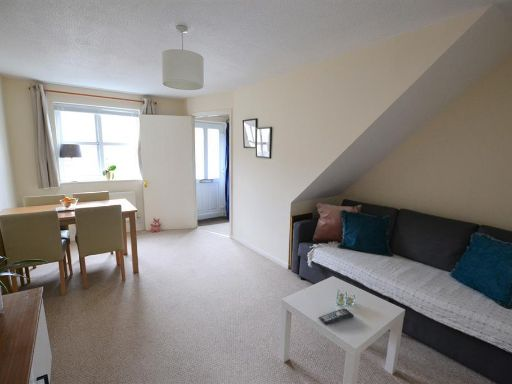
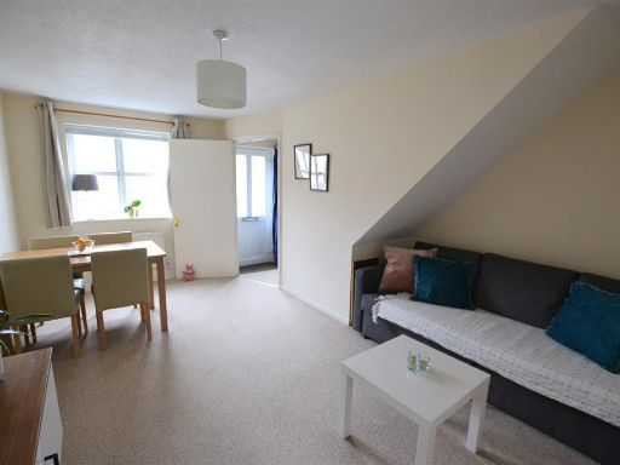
- remote control [318,308,355,326]
